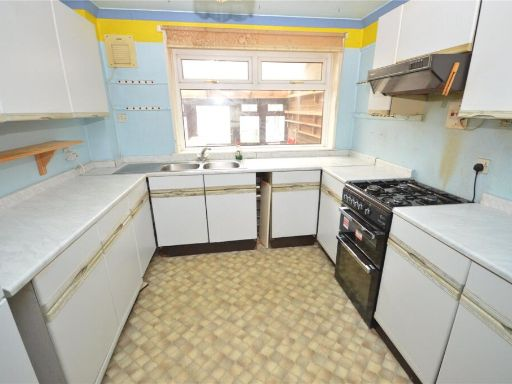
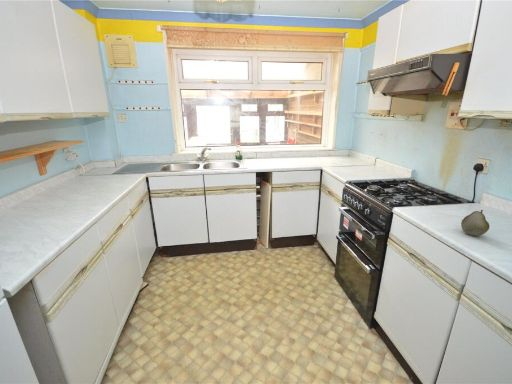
+ fruit [460,209,491,237]
